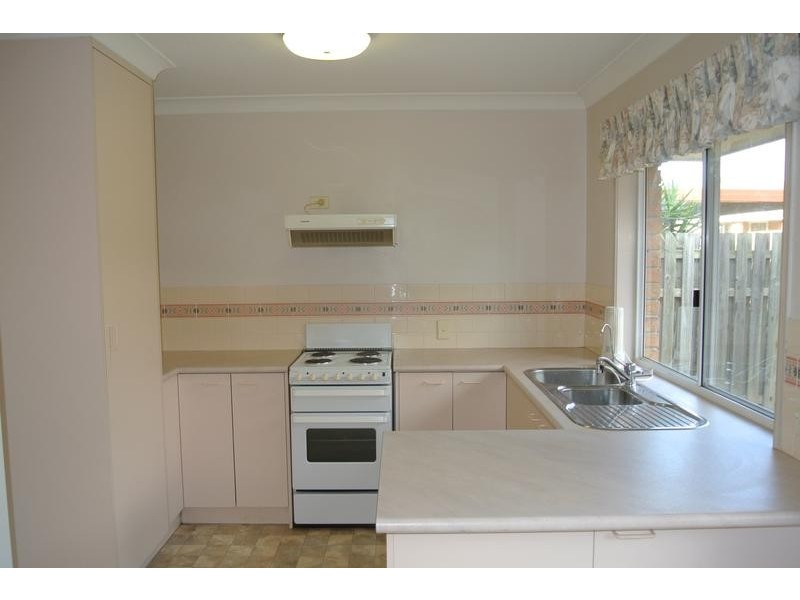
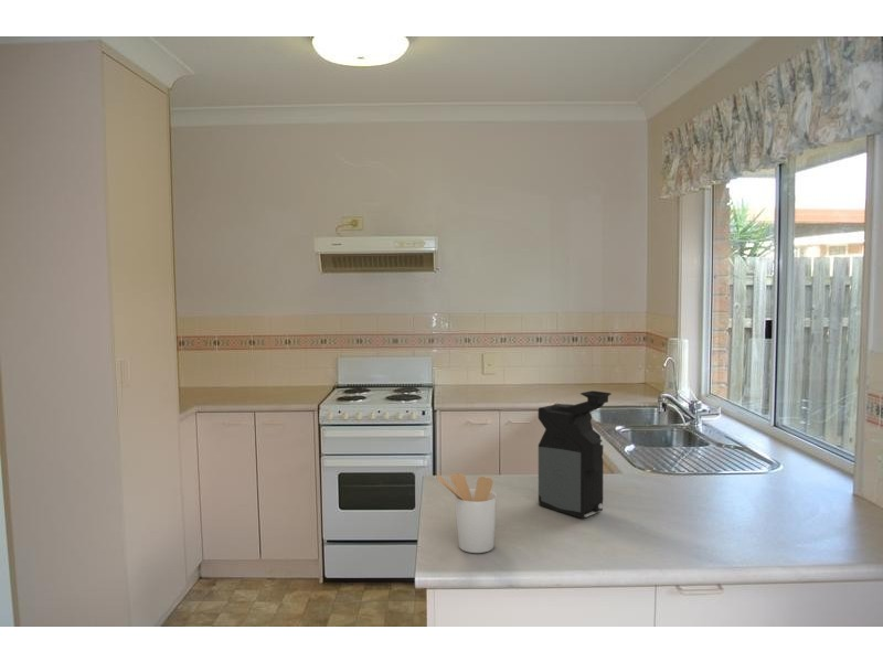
+ coffee maker [538,389,613,520]
+ utensil holder [436,472,498,554]
